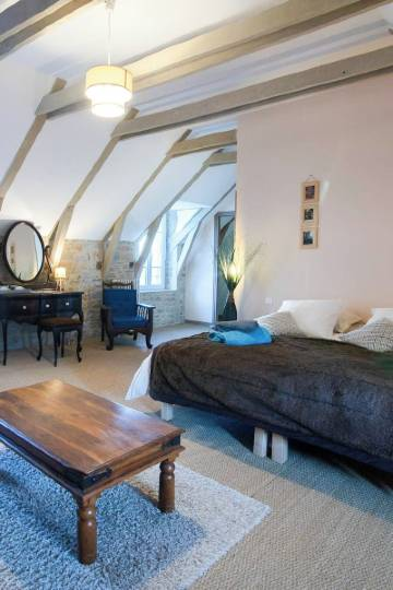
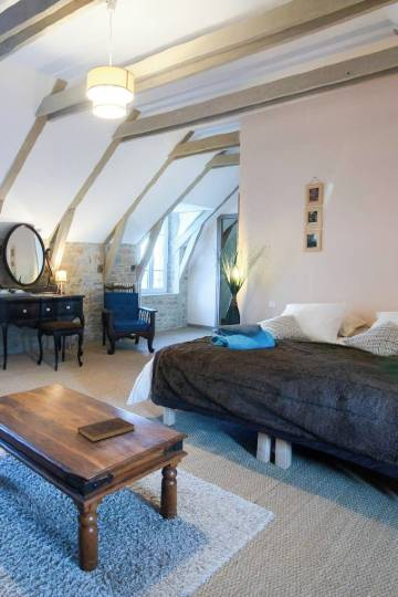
+ book [77,417,136,442]
